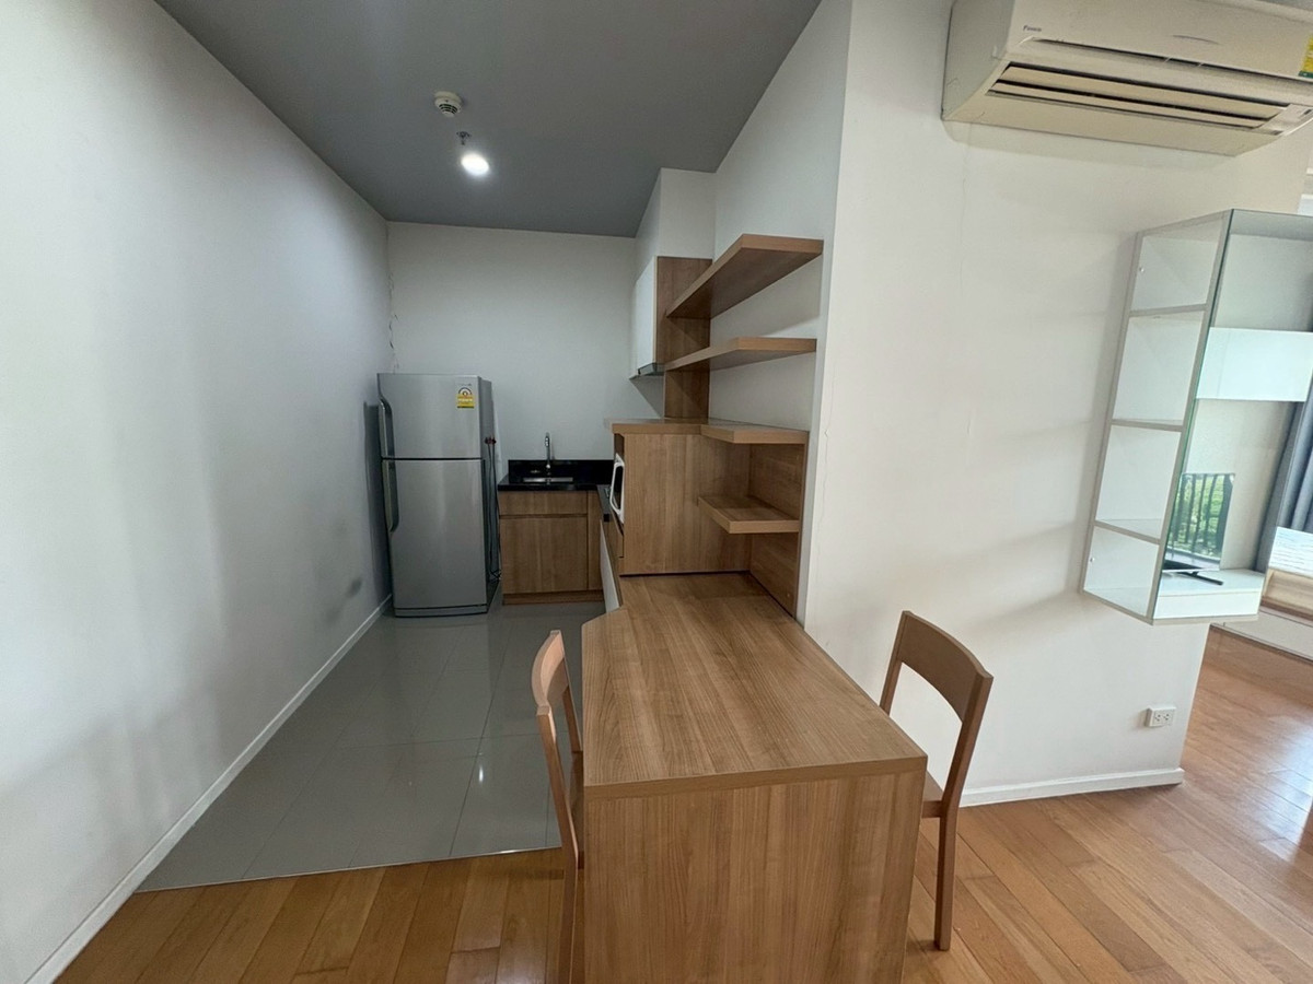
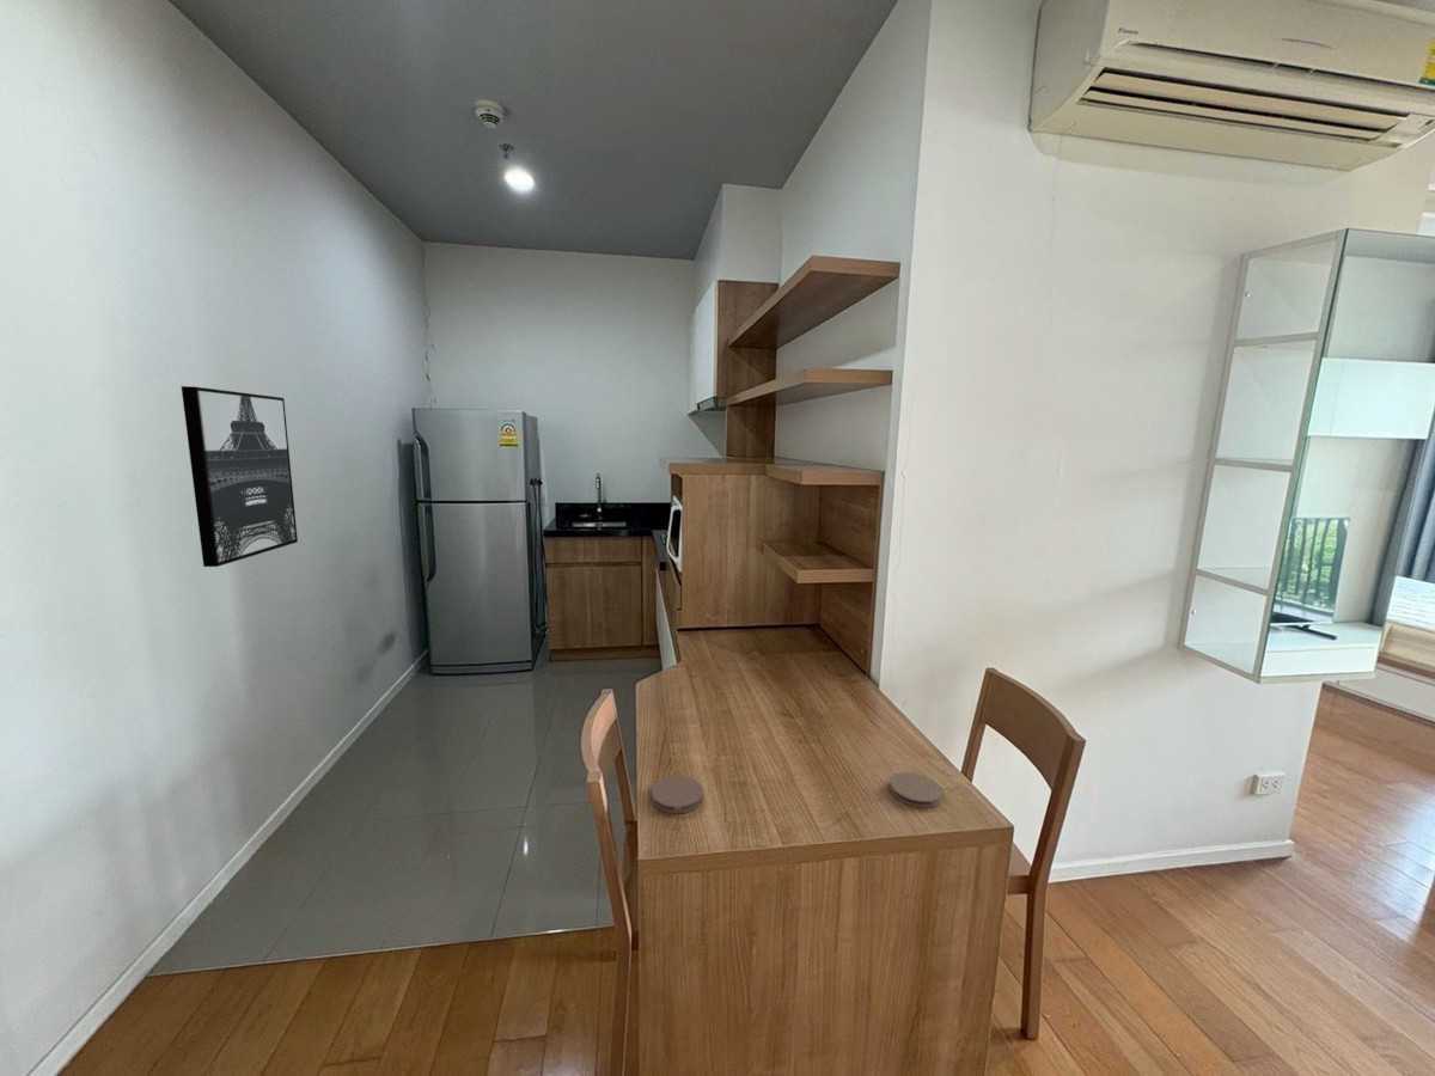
+ coaster [651,775,704,814]
+ coaster [889,771,944,809]
+ wall art [181,385,299,568]
